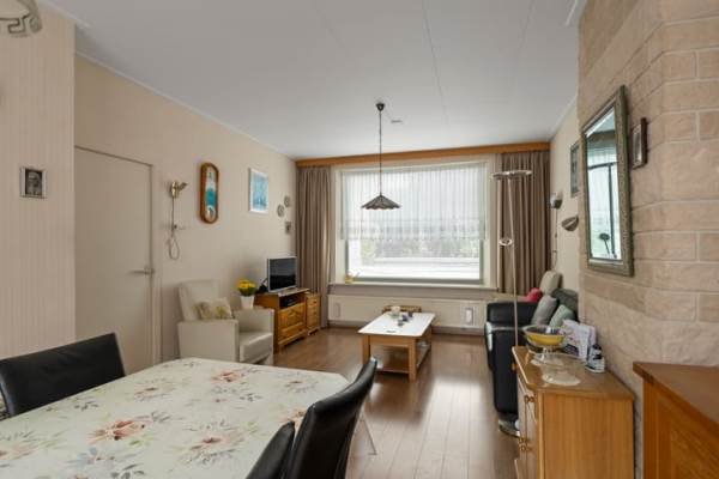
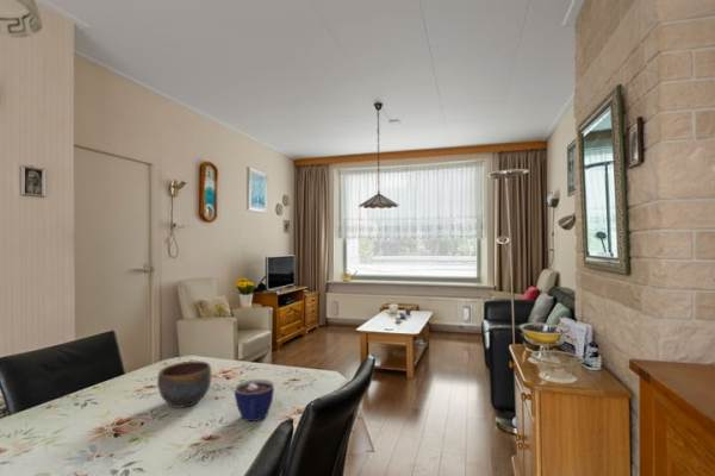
+ bowl [156,361,212,409]
+ cup [234,378,275,422]
